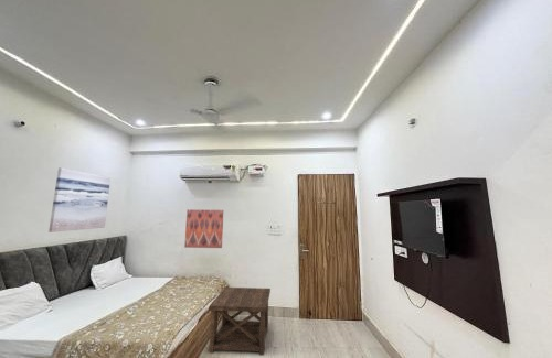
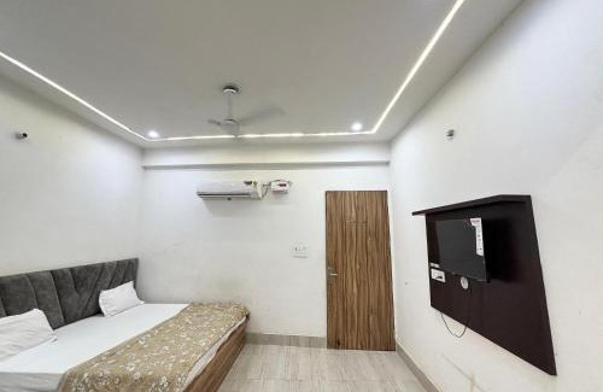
- side table [208,286,272,357]
- wall art [47,166,112,234]
- wall art [183,208,224,249]
